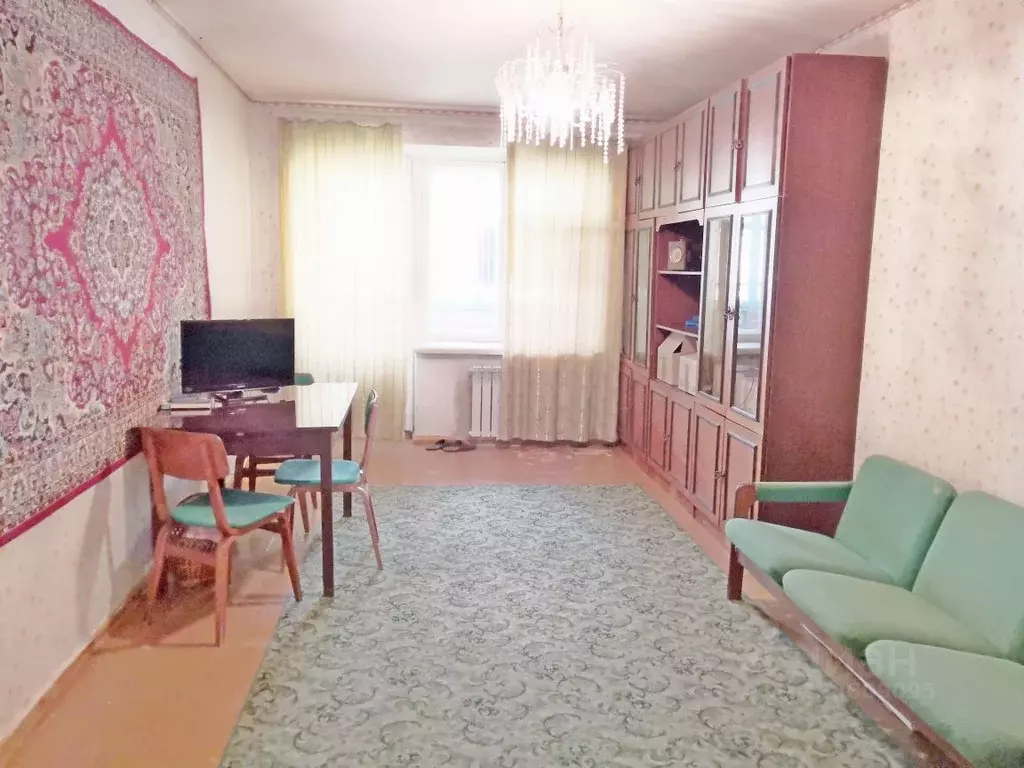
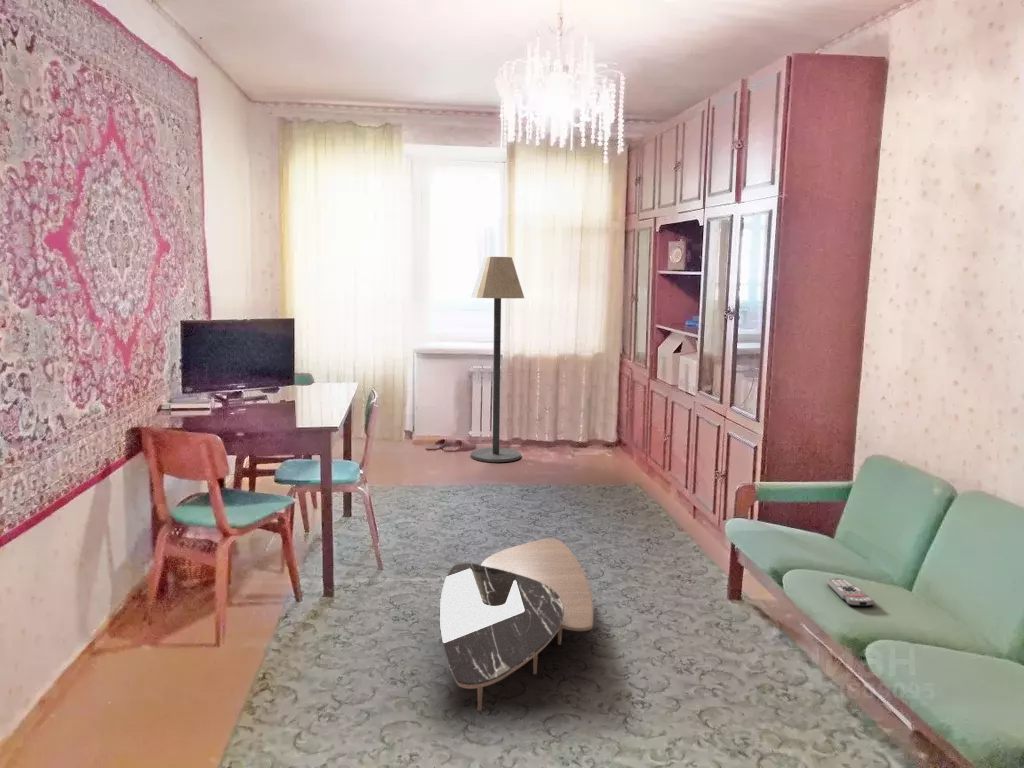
+ floor lamp [470,256,525,463]
+ remote control [826,577,875,607]
+ coffee table [439,538,594,712]
